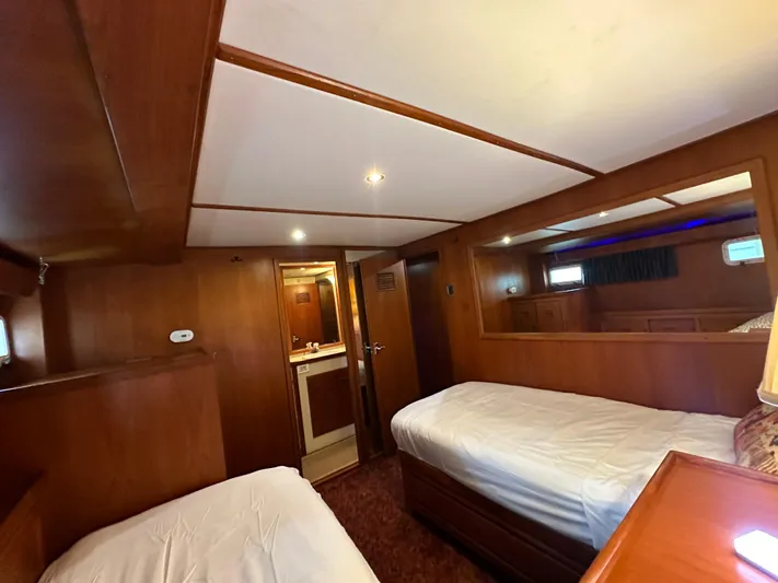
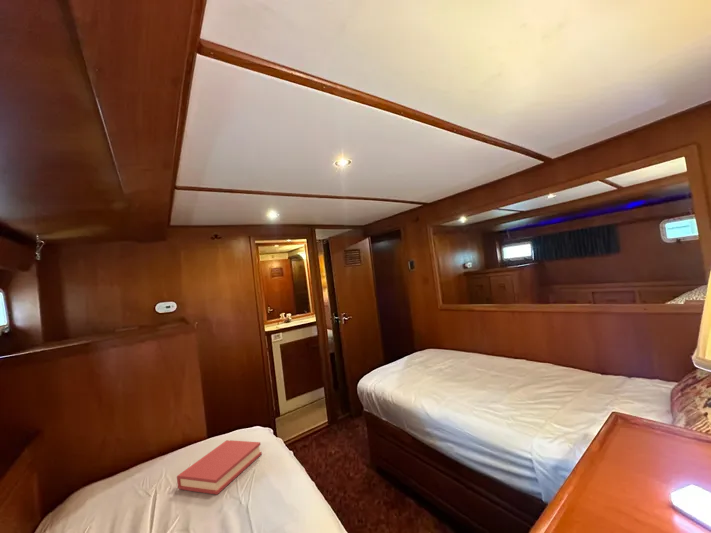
+ hardback book [176,439,263,495]
